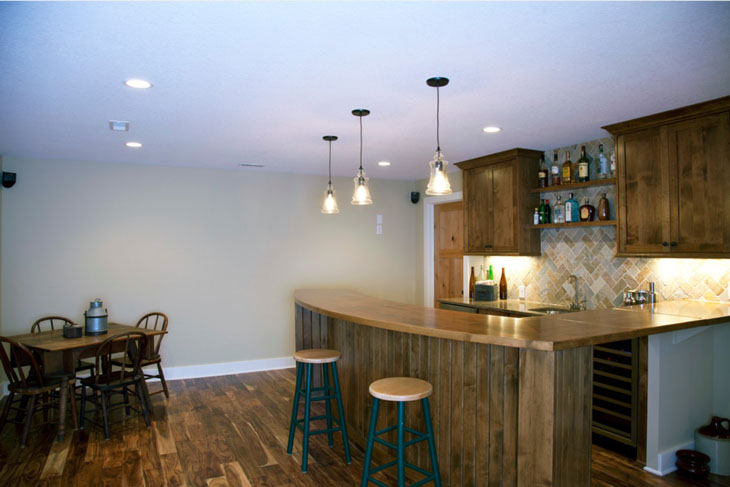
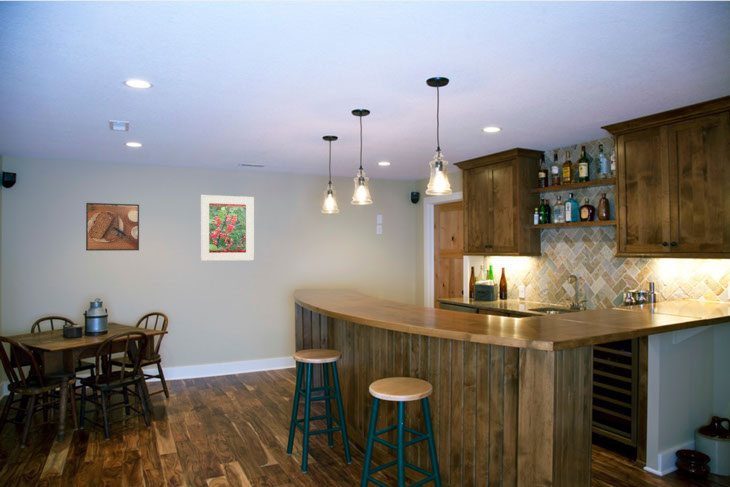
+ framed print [200,194,255,262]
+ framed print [85,202,140,252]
